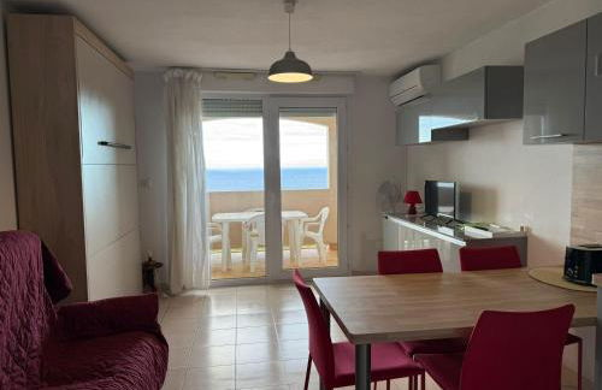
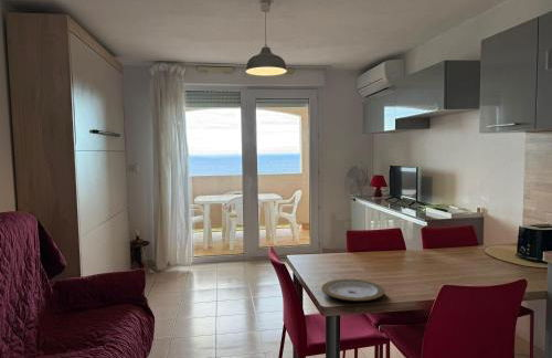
+ plate [320,277,385,303]
